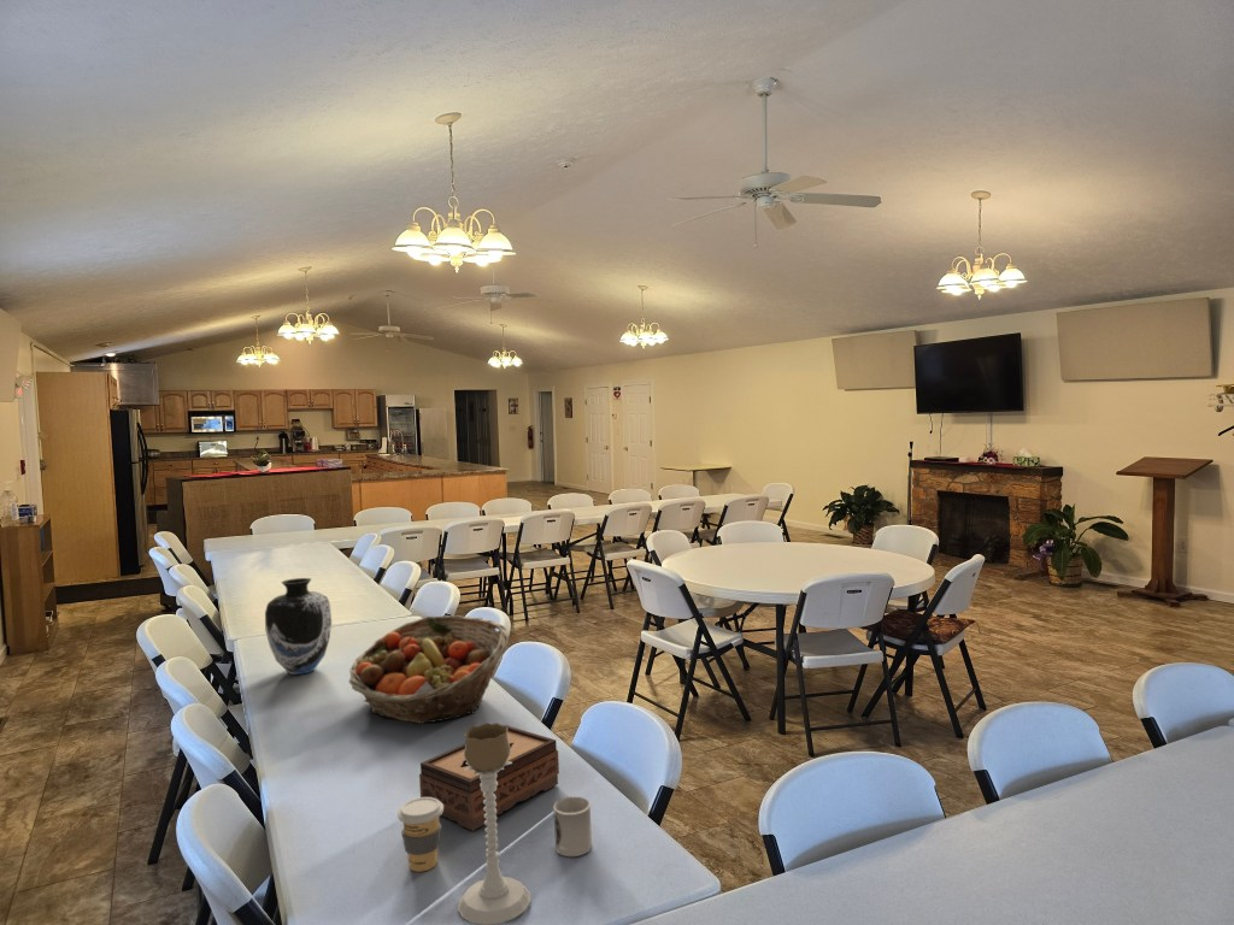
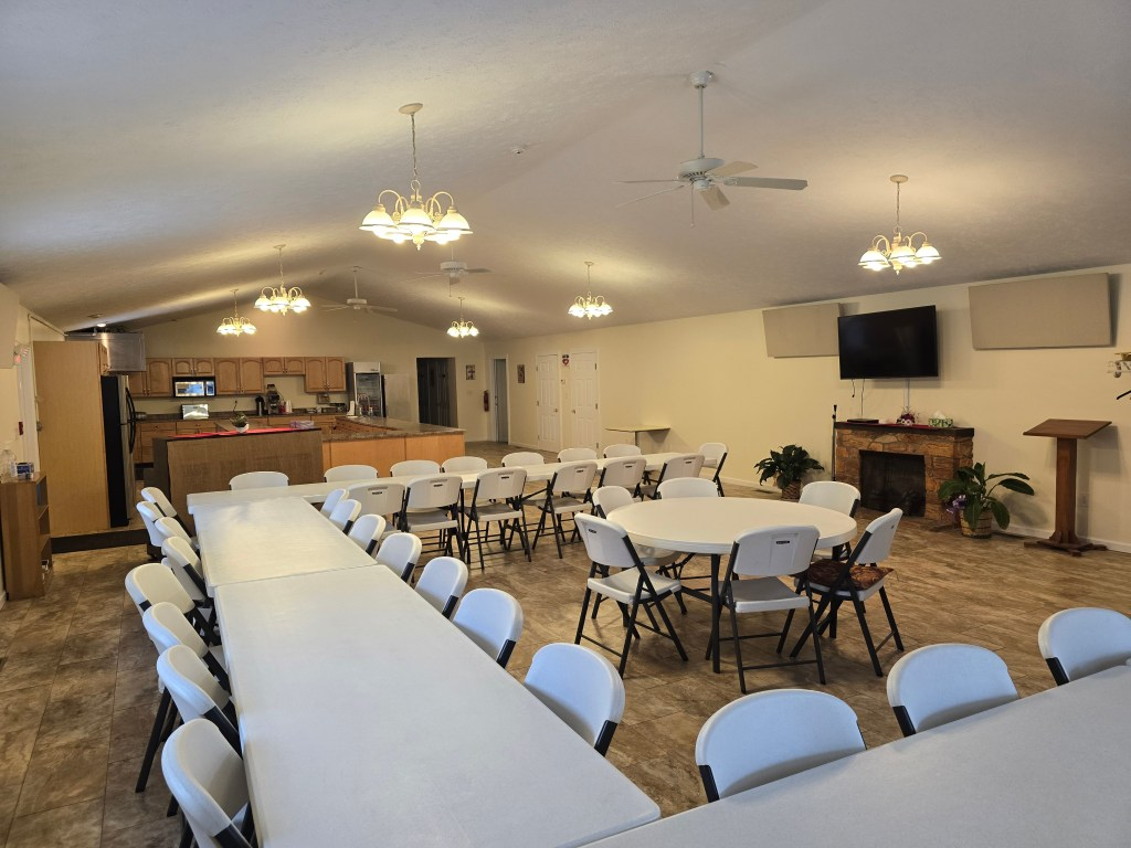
- vase [264,577,333,676]
- coffee cup [396,796,443,873]
- cup [553,795,593,858]
- tissue box [418,724,560,832]
- fruit basket [348,614,510,725]
- candle holder [457,721,531,925]
